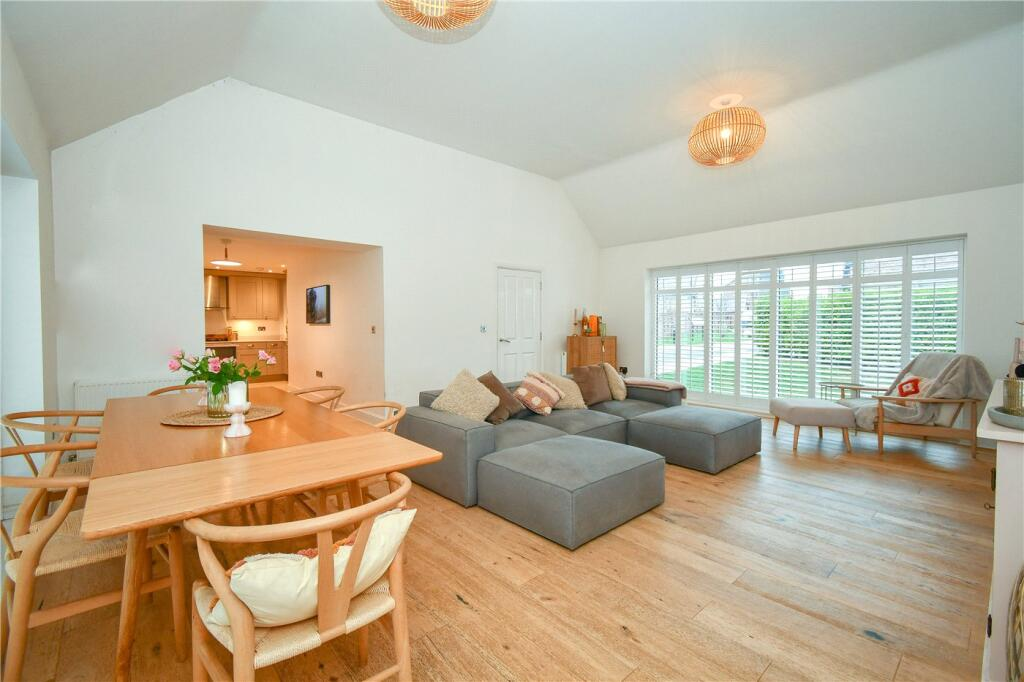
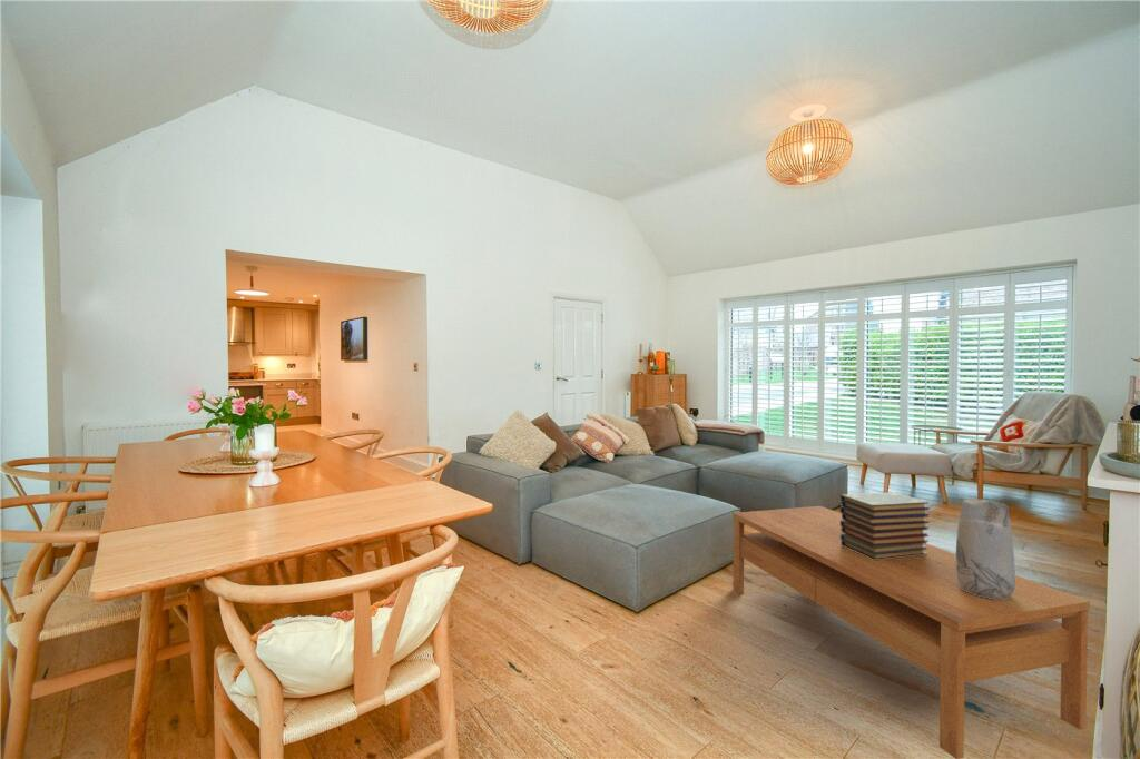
+ book stack [839,491,931,560]
+ coffee table [731,505,1091,759]
+ vase [955,497,1016,600]
